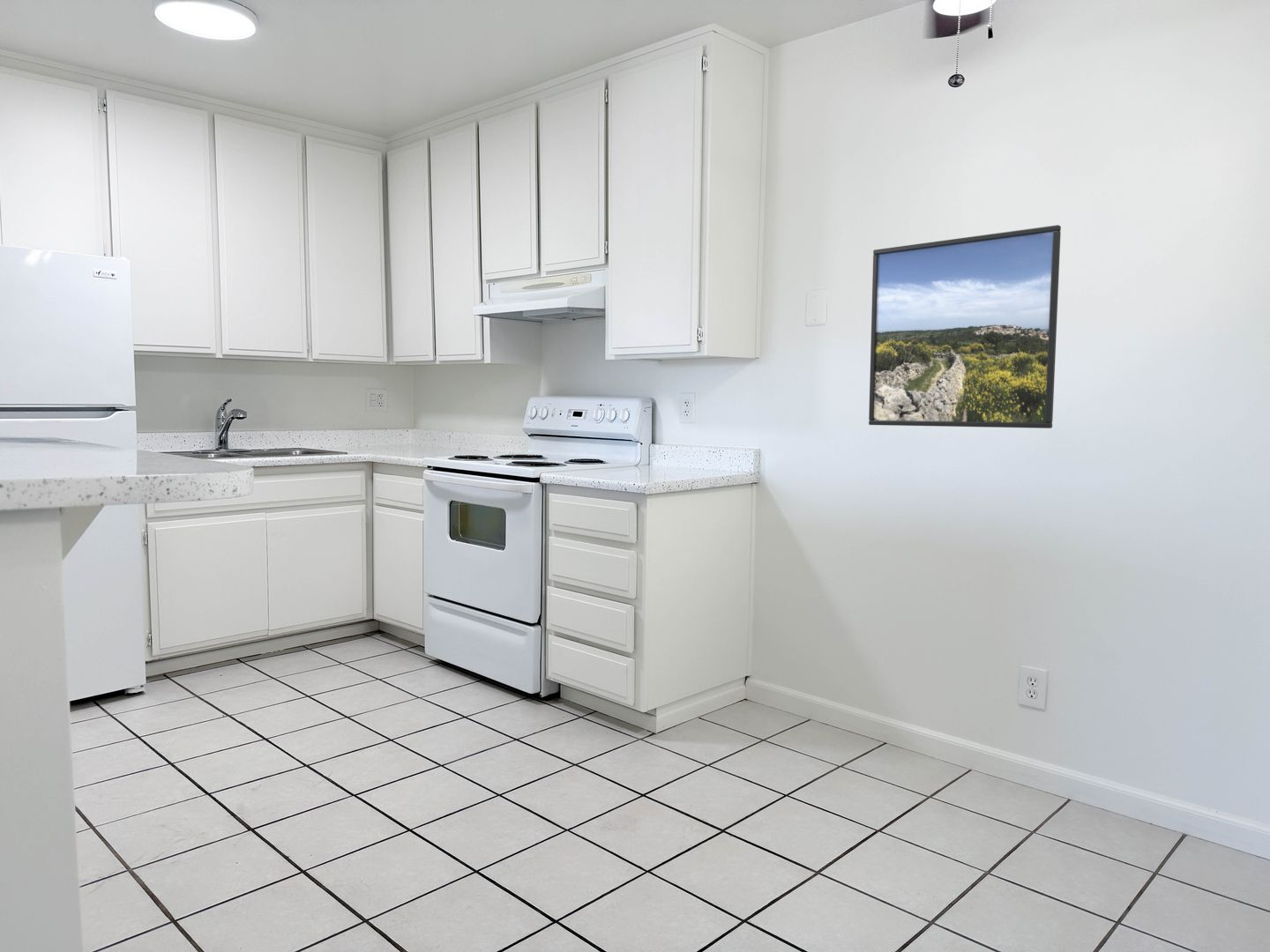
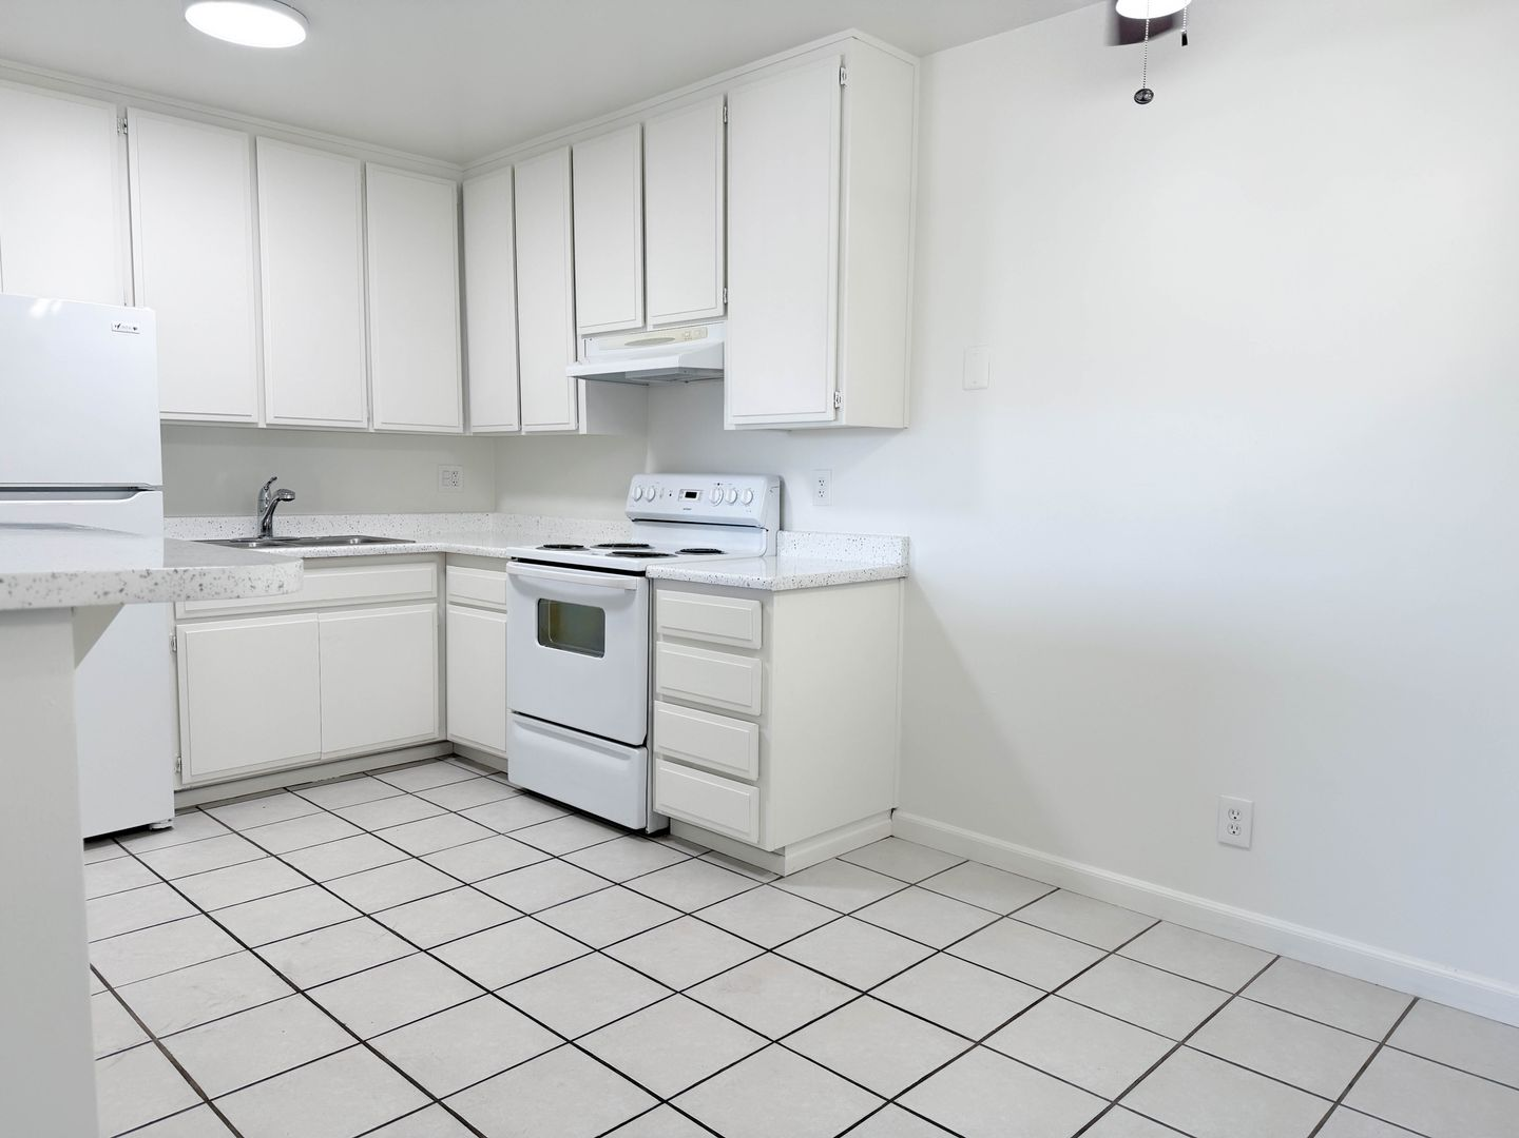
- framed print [868,224,1062,429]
